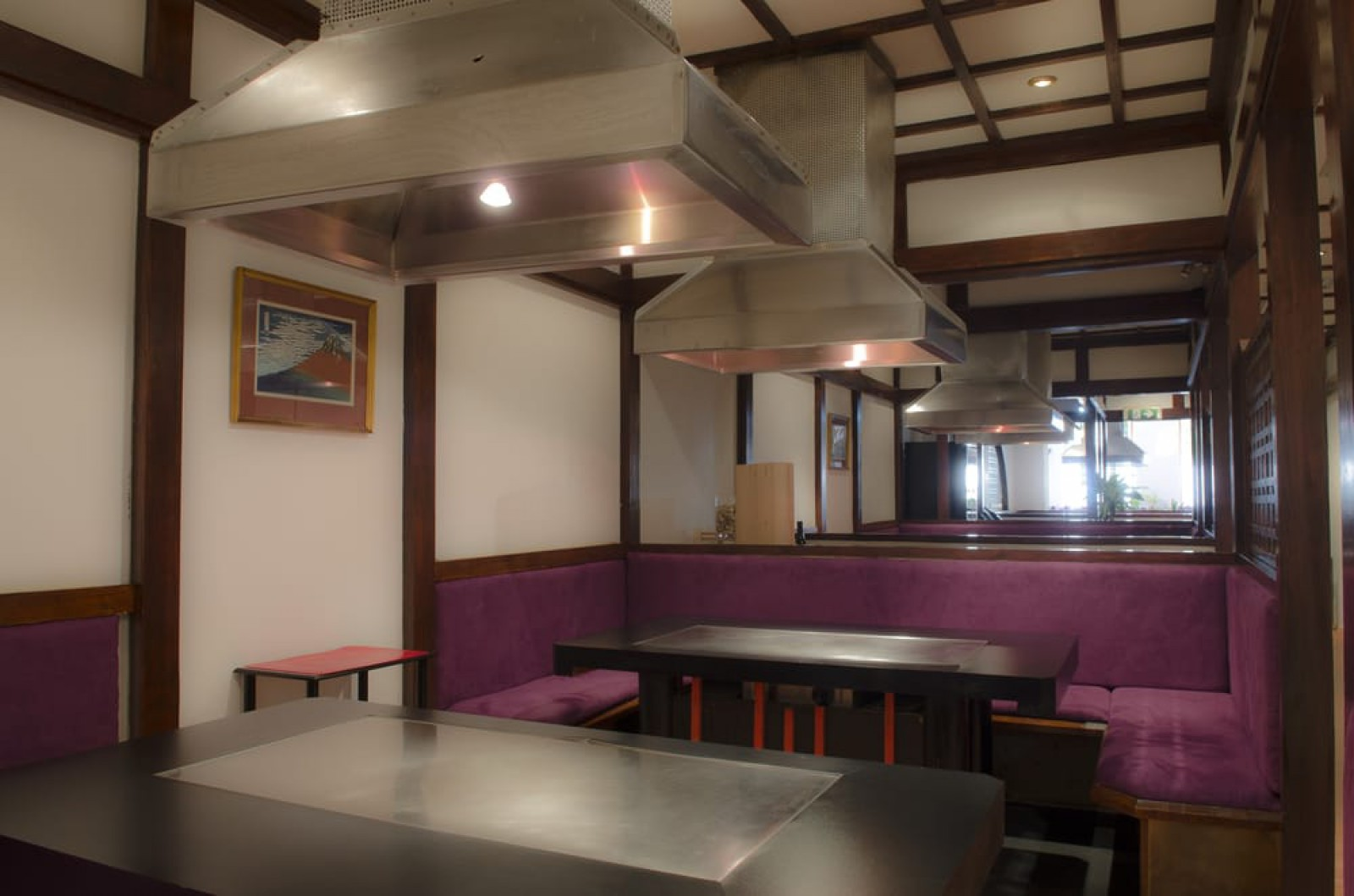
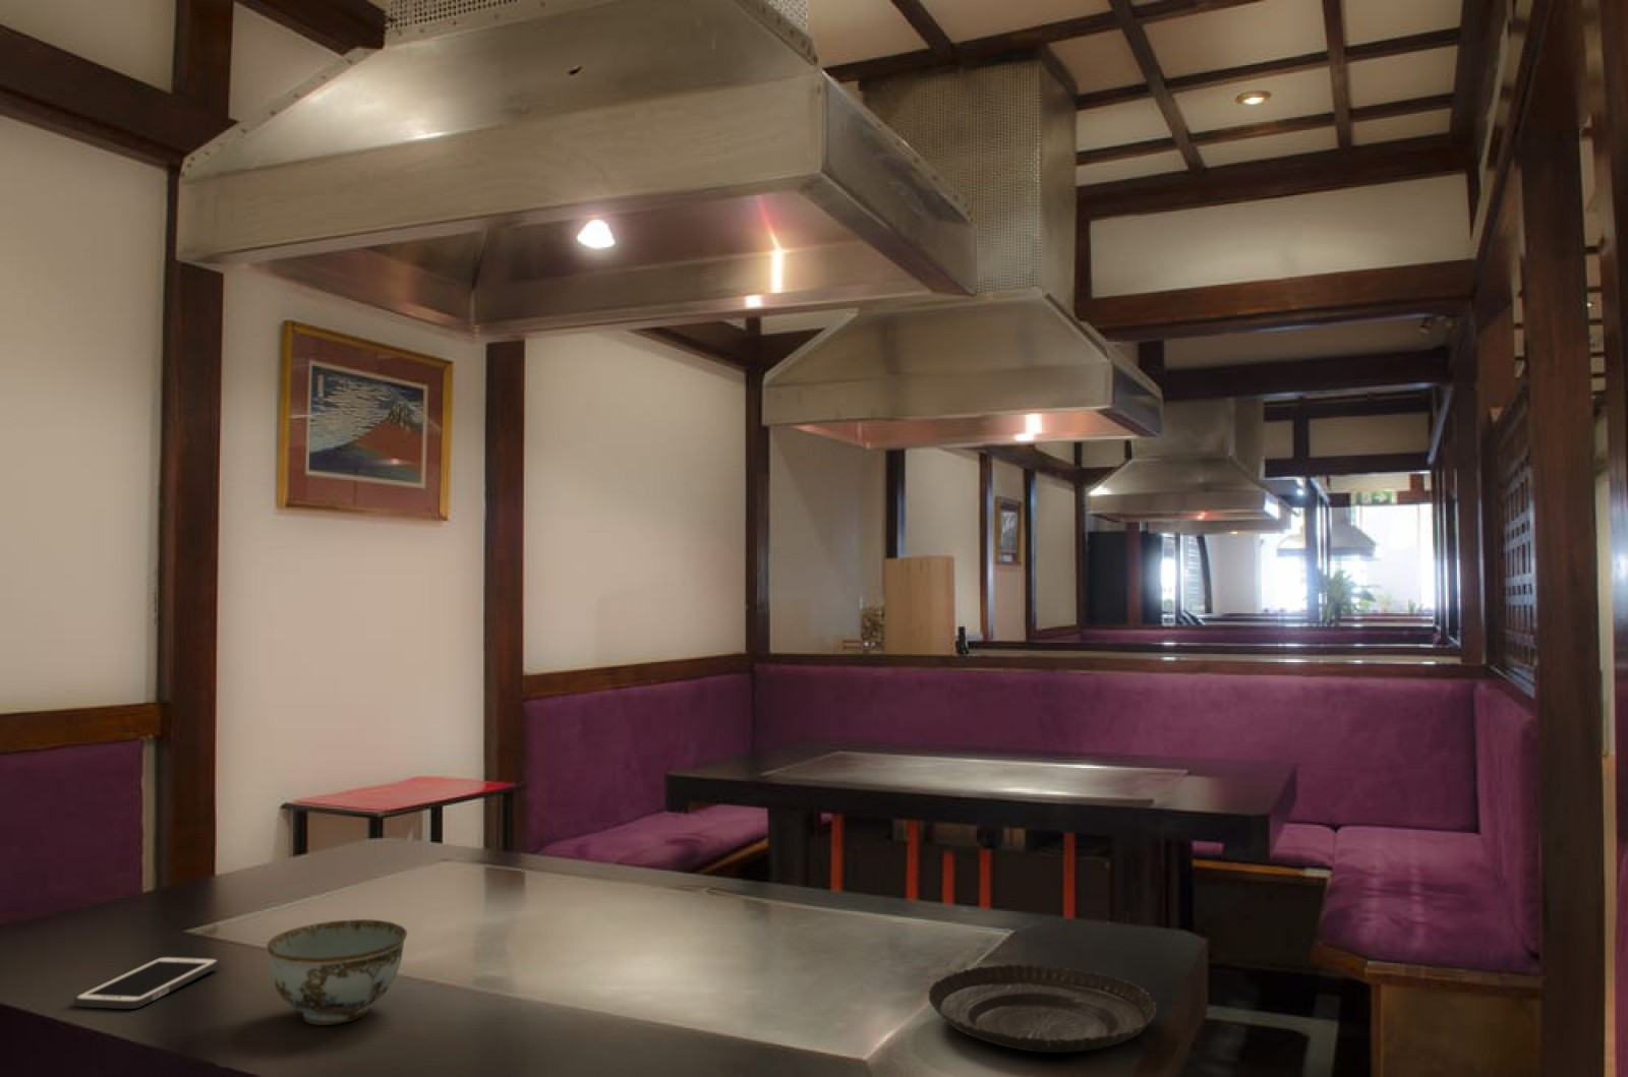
+ cell phone [72,954,221,1010]
+ tart tin [927,963,1157,1054]
+ bowl [266,918,408,1027]
